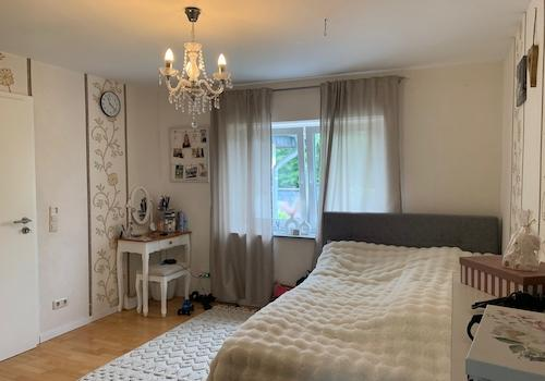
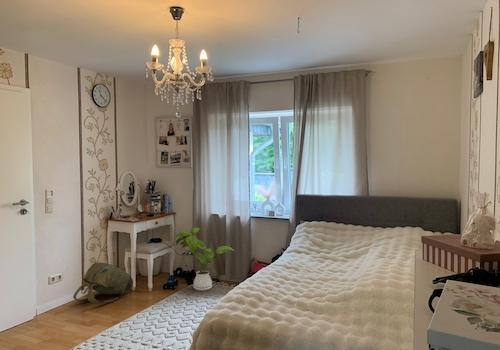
+ house plant [174,226,237,292]
+ backpack [72,262,134,304]
